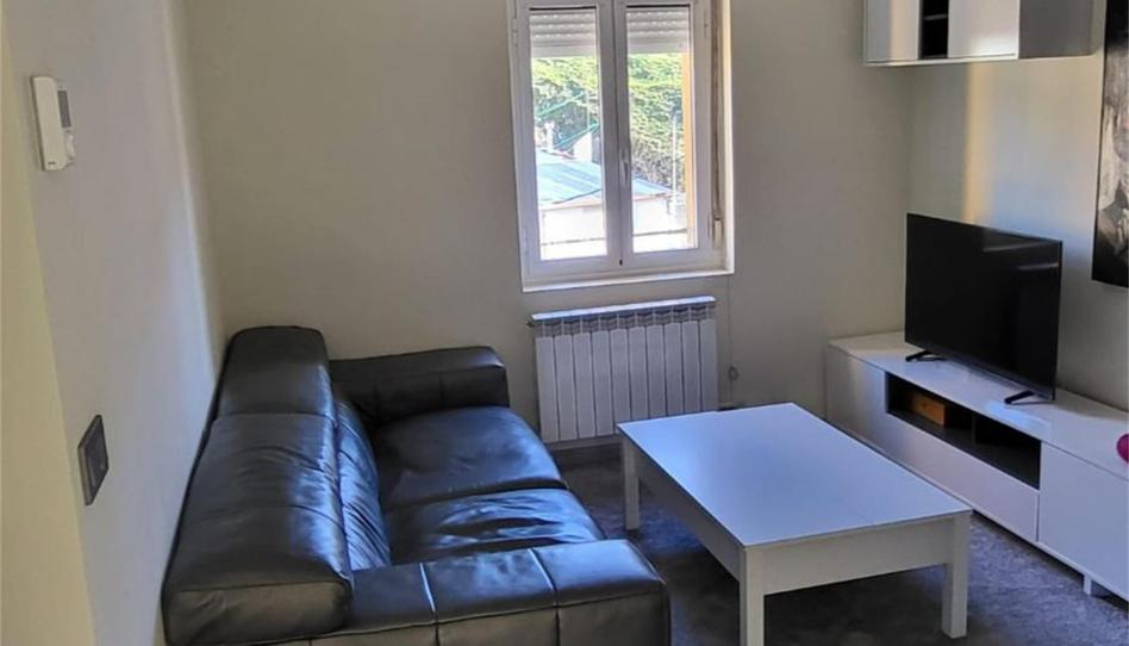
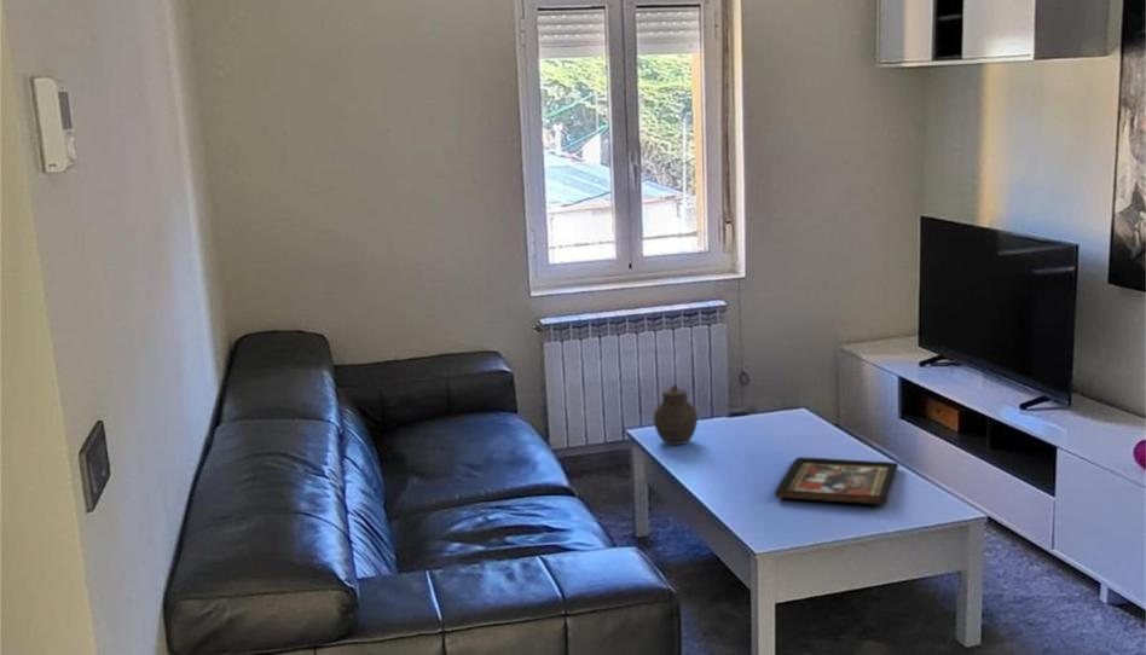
+ jar [653,383,699,446]
+ decorative tray [774,456,899,506]
